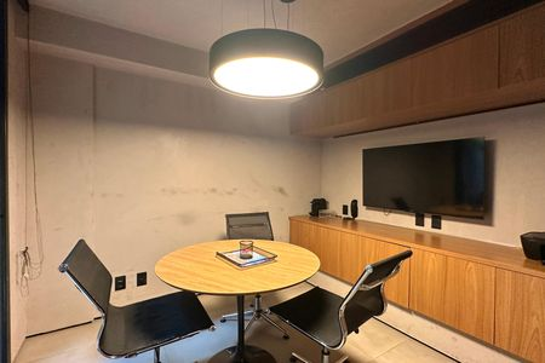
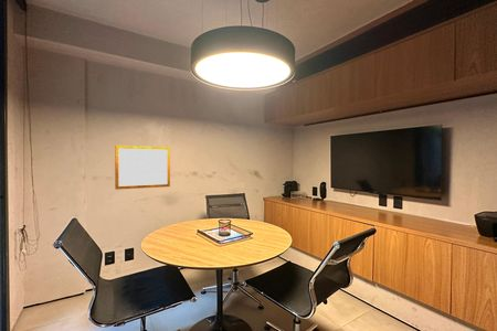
+ writing board [114,145,171,191]
